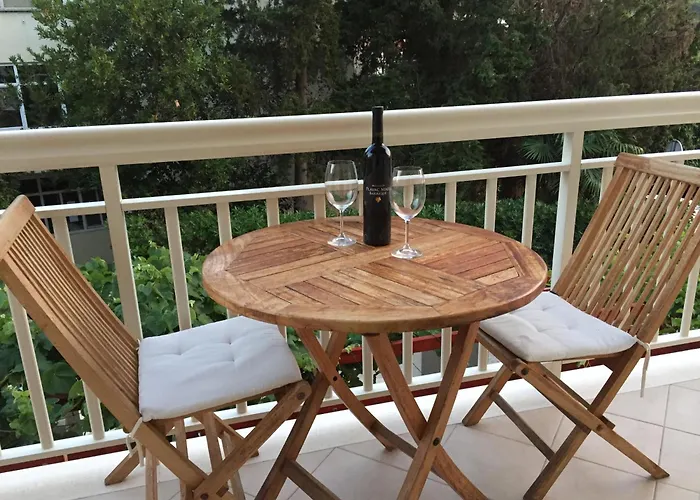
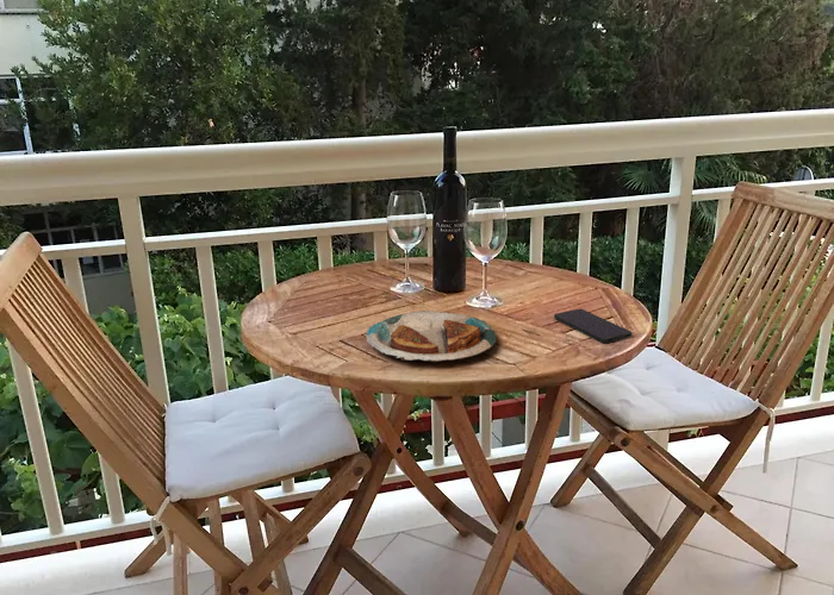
+ plate [365,309,497,363]
+ smartphone [553,308,634,344]
